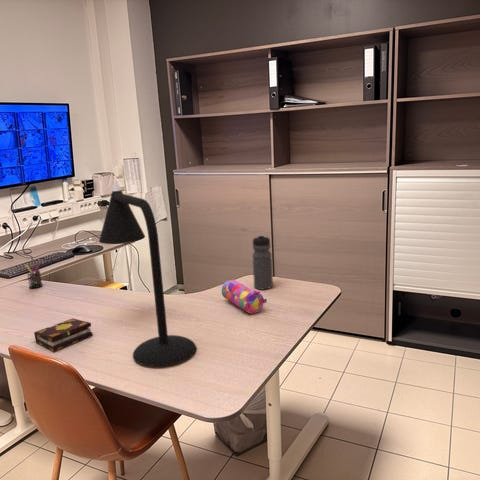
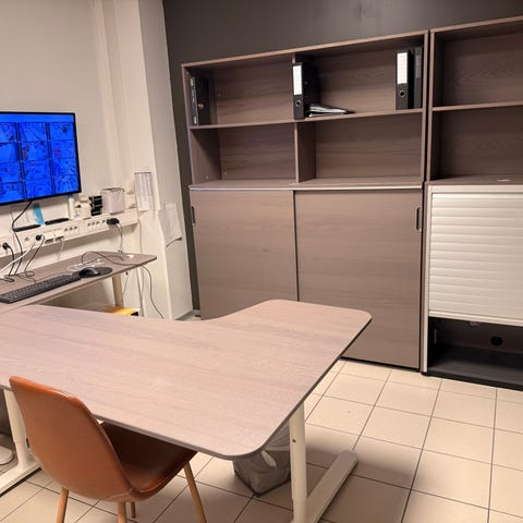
- pencil case [221,279,268,314]
- pen holder [24,261,43,289]
- water bottle [251,233,274,290]
- book [33,317,94,352]
- desk lamp [98,178,197,368]
